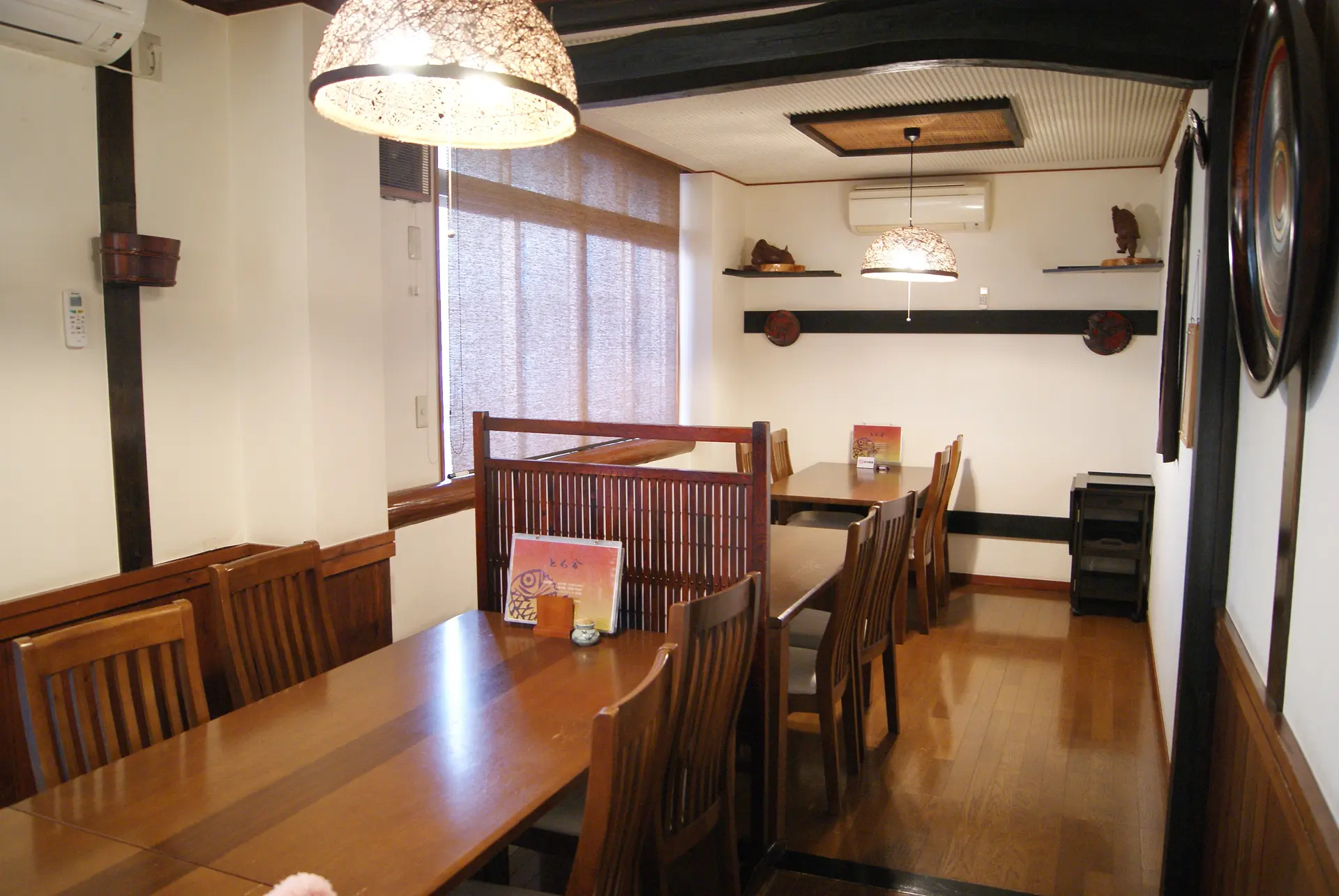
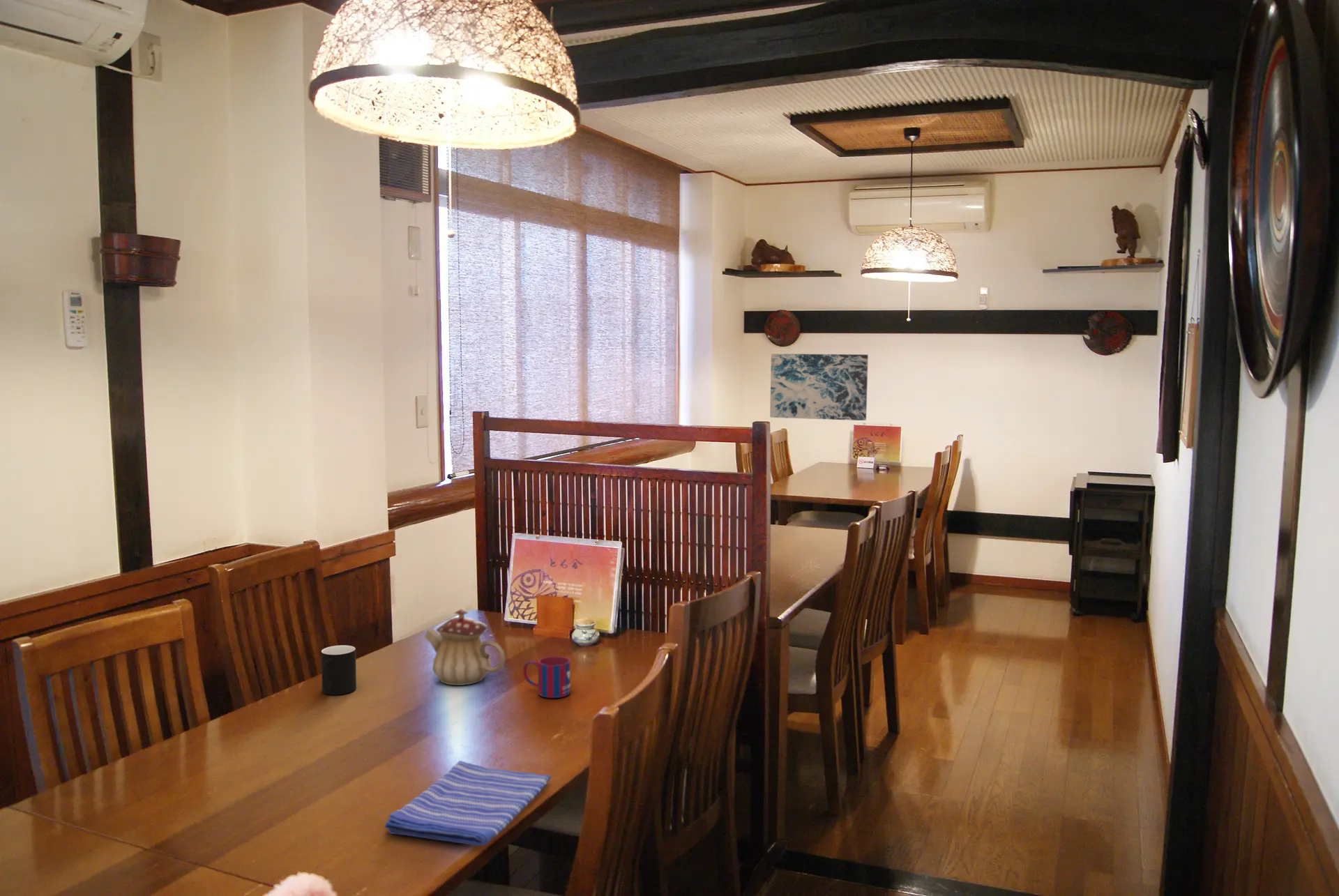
+ mug [522,655,571,699]
+ teapot [423,608,506,686]
+ cup [321,644,357,696]
+ dish towel [384,760,552,846]
+ wall art [769,353,869,421]
